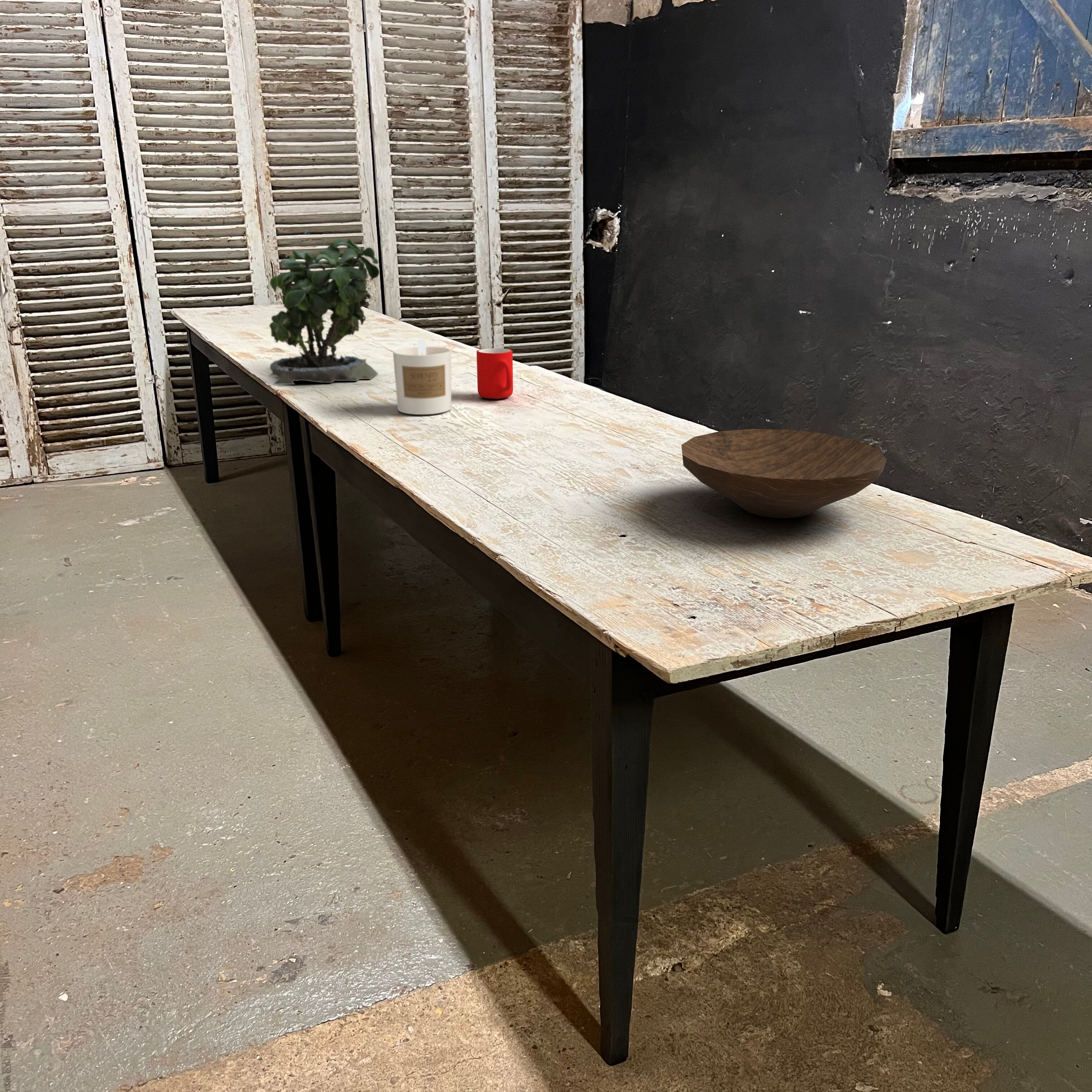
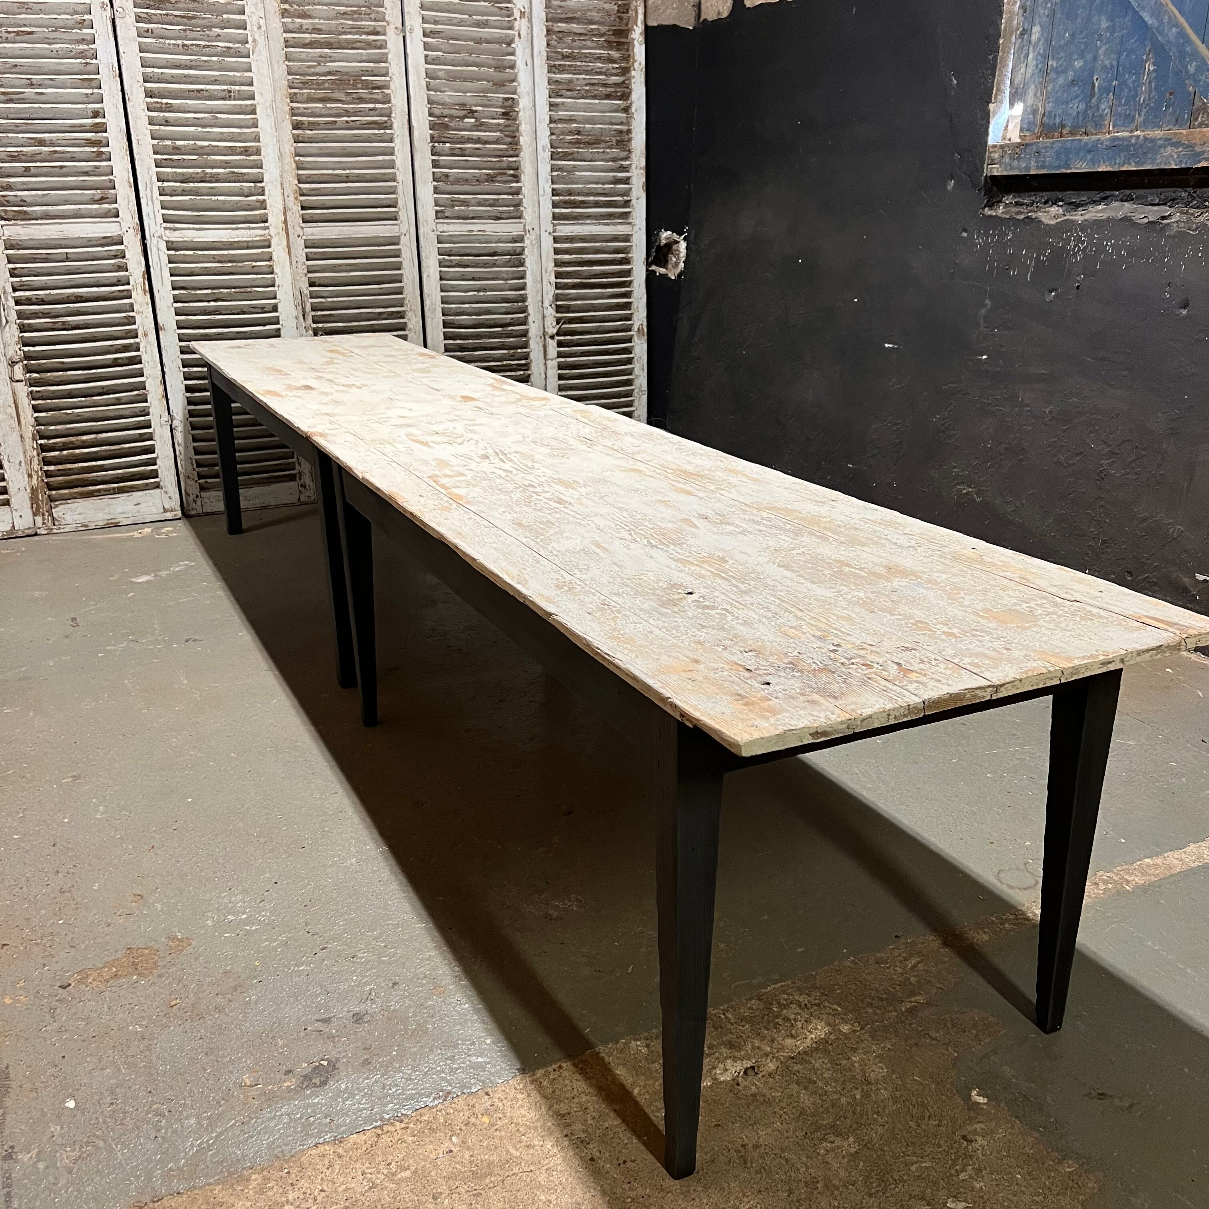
- potted plant [267,230,380,385]
- cup [476,348,514,399]
- wooden bowl [681,429,887,519]
- candle [393,338,452,415]
